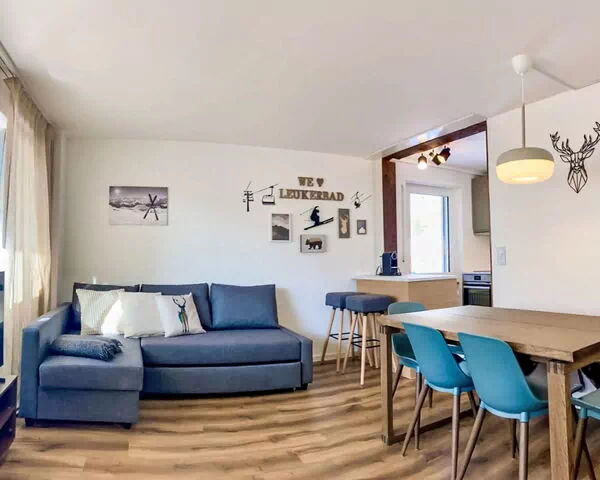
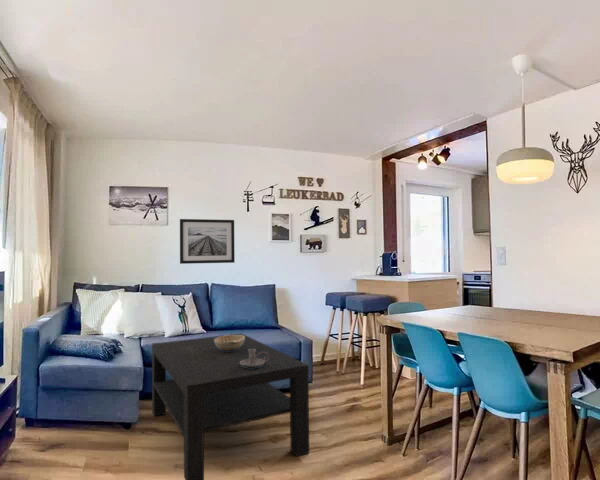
+ decorative bowl [214,334,245,351]
+ wall art [179,218,236,265]
+ coffee table [151,332,310,480]
+ candle holder [240,349,269,368]
